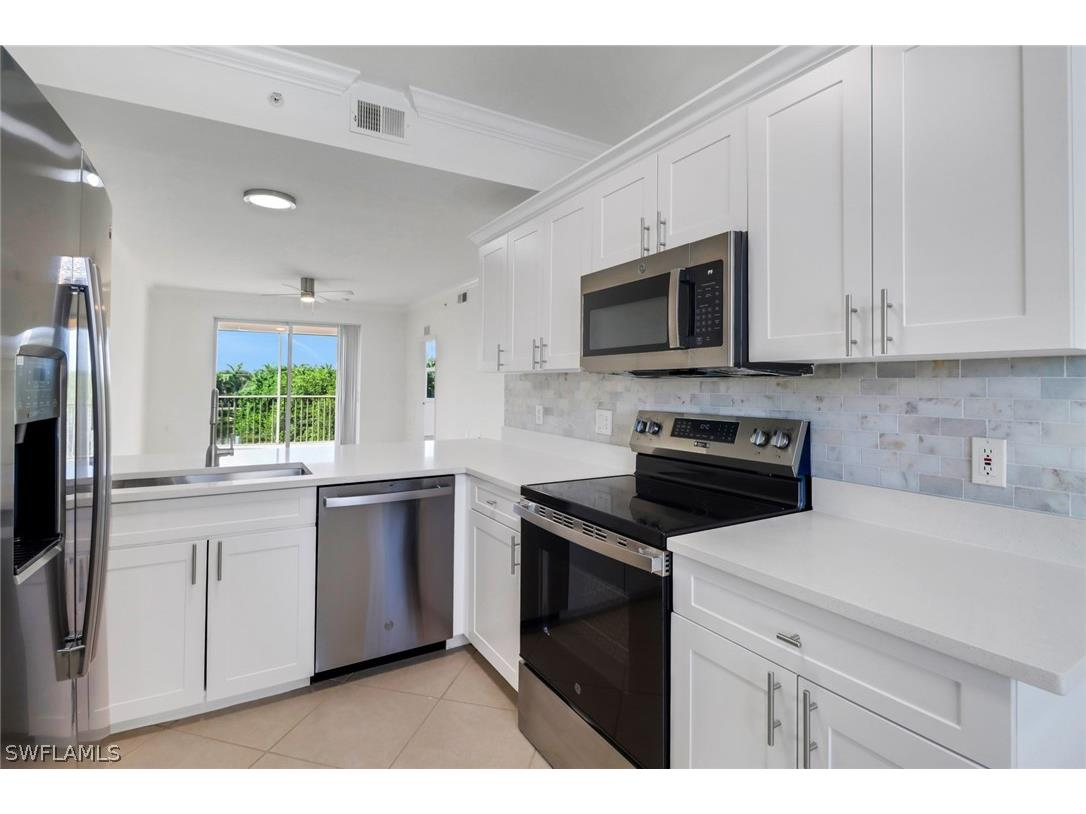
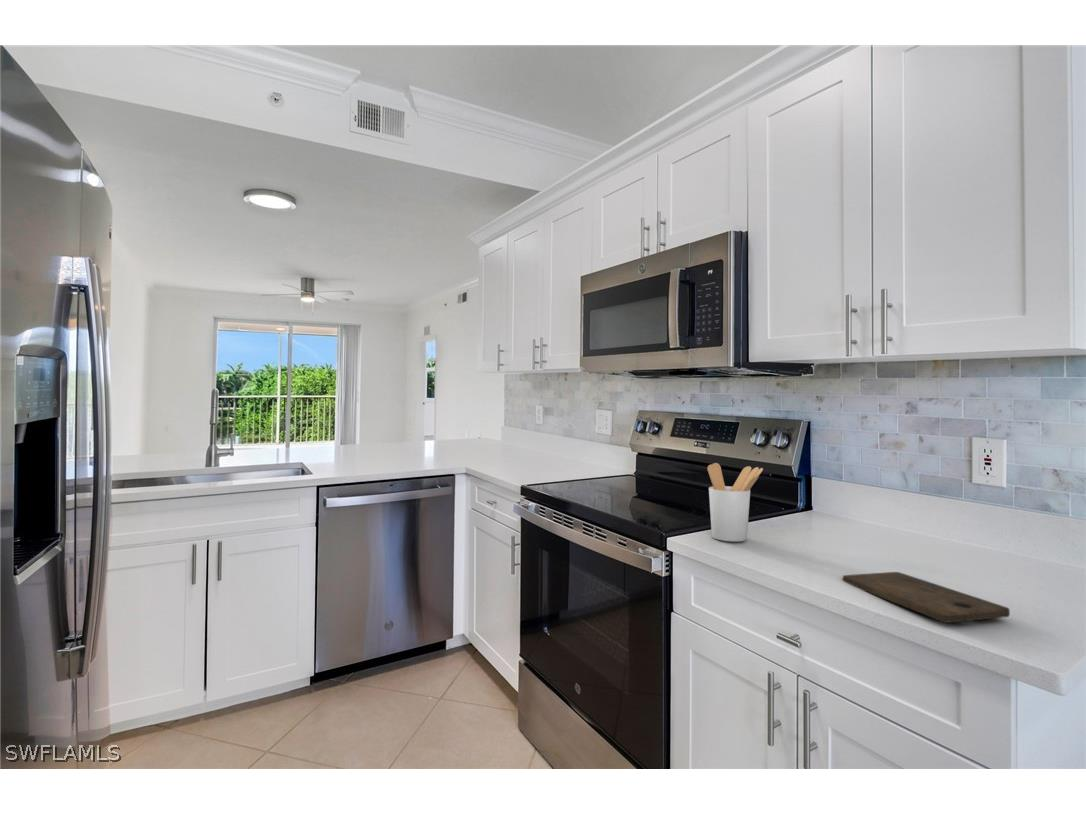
+ cutting board [842,571,1011,624]
+ utensil holder [707,462,764,542]
